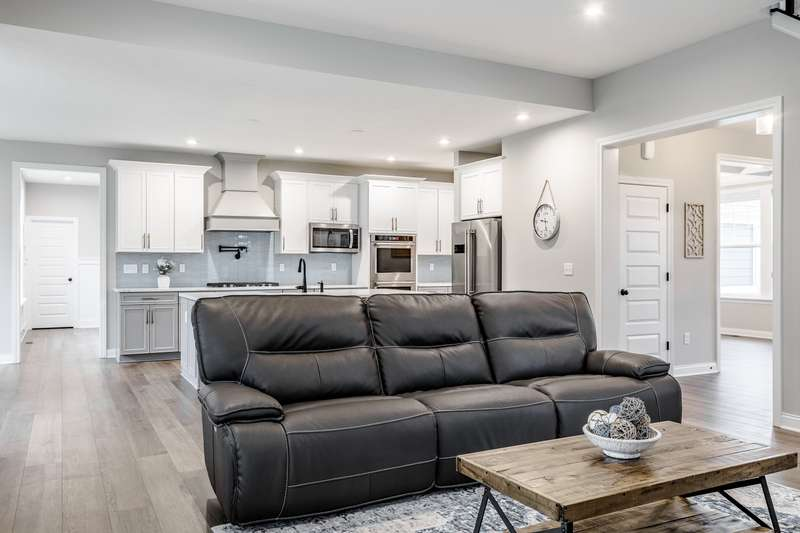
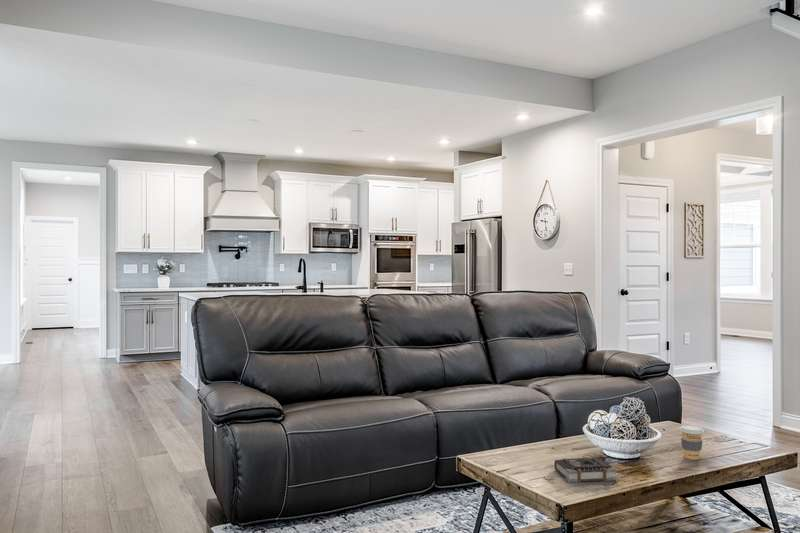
+ book [553,457,618,484]
+ coffee cup [678,424,705,461]
